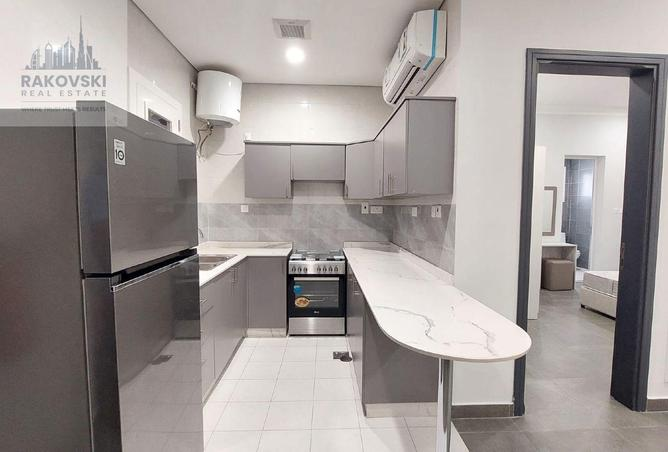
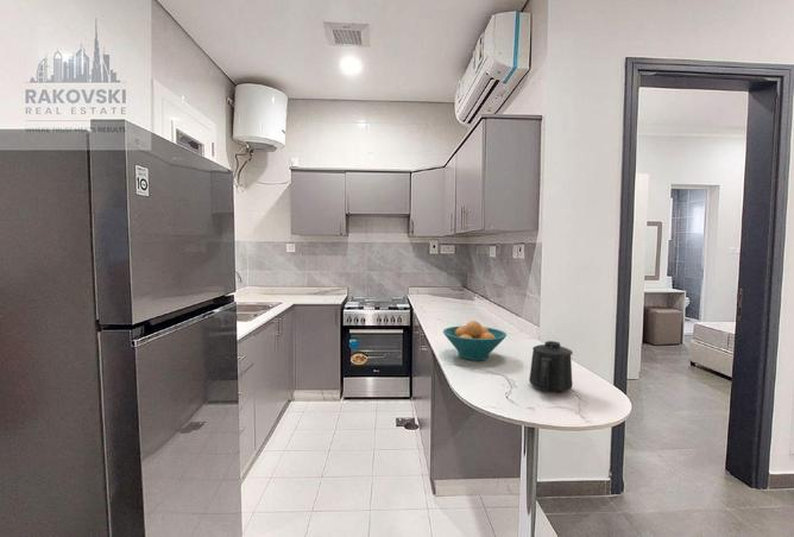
+ fruit bowl [442,320,508,361]
+ mug [528,340,574,393]
